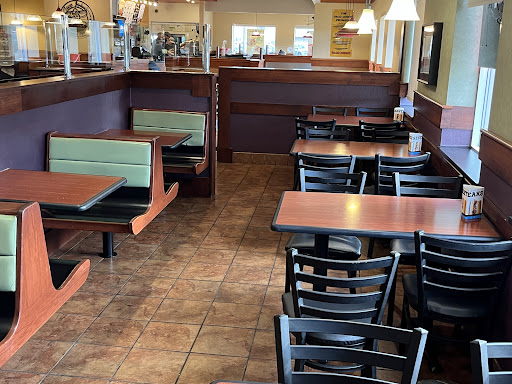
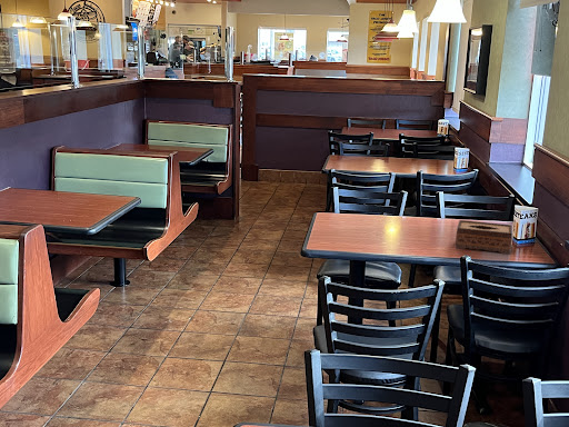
+ tissue box [455,219,513,255]
